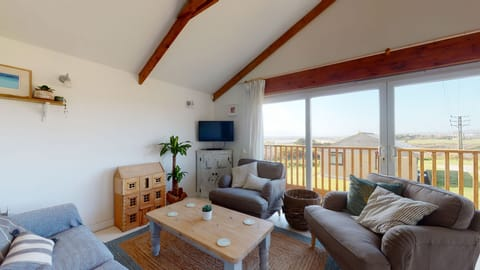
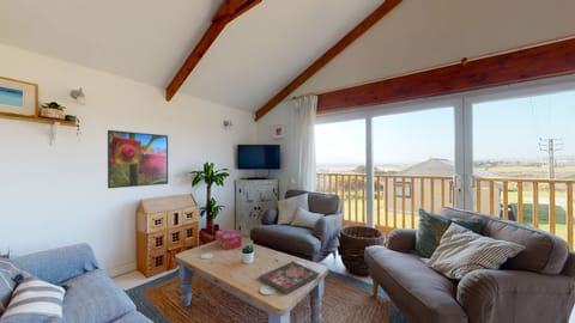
+ board game [258,260,321,295]
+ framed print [107,129,169,189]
+ tissue box [214,227,243,251]
